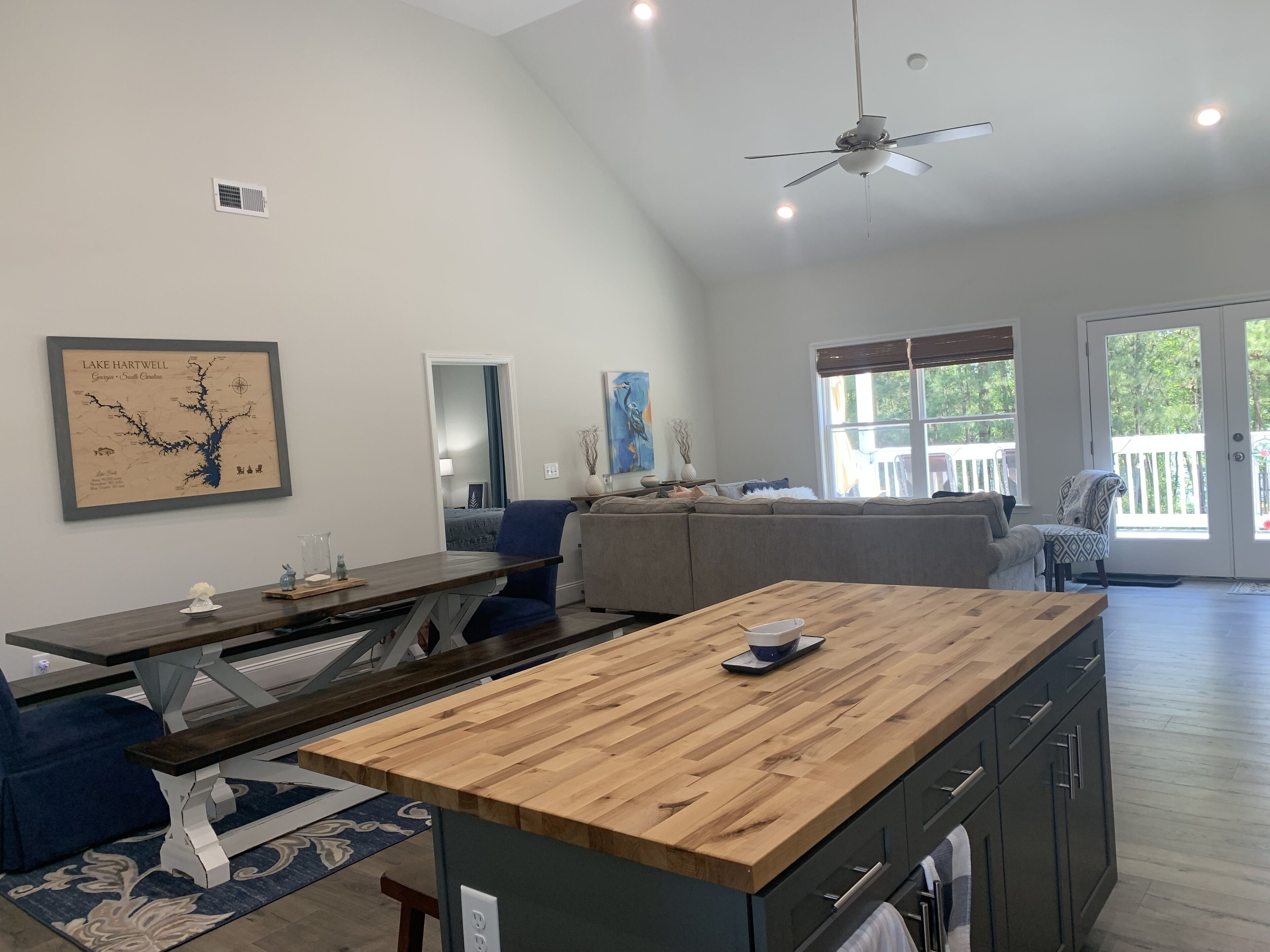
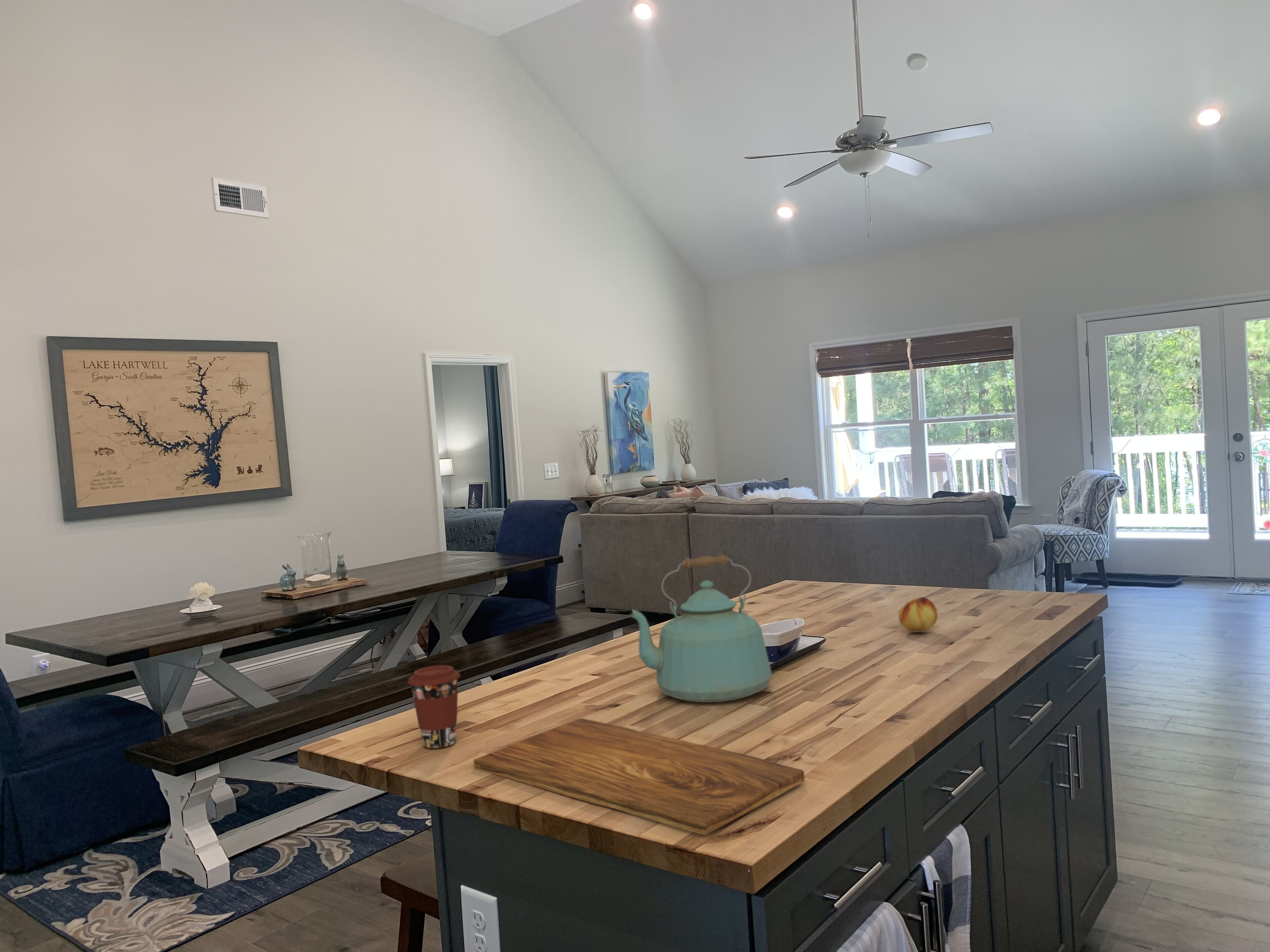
+ fruit [898,597,938,633]
+ cutting board [473,718,805,835]
+ kettle [628,554,772,703]
+ coffee cup [407,665,461,749]
